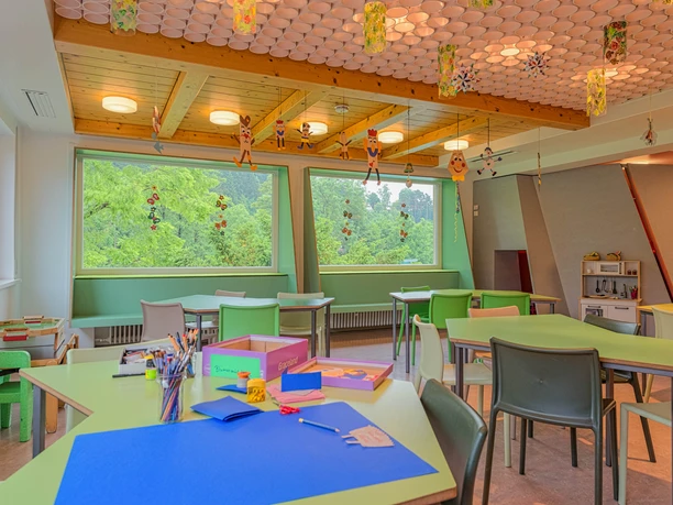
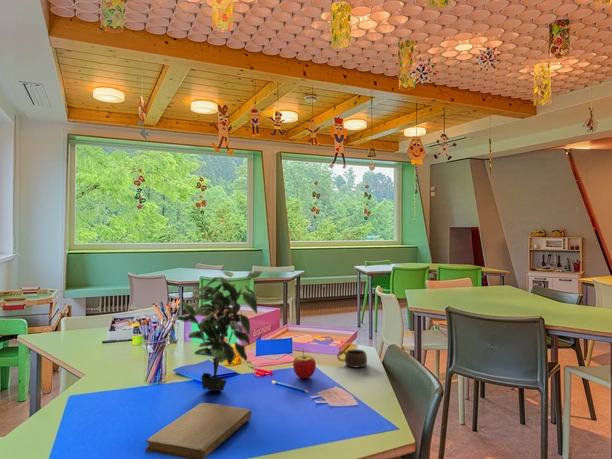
+ cup [336,348,368,369]
+ notebook [144,402,252,459]
+ potted plant [175,270,263,392]
+ apple [292,348,317,380]
